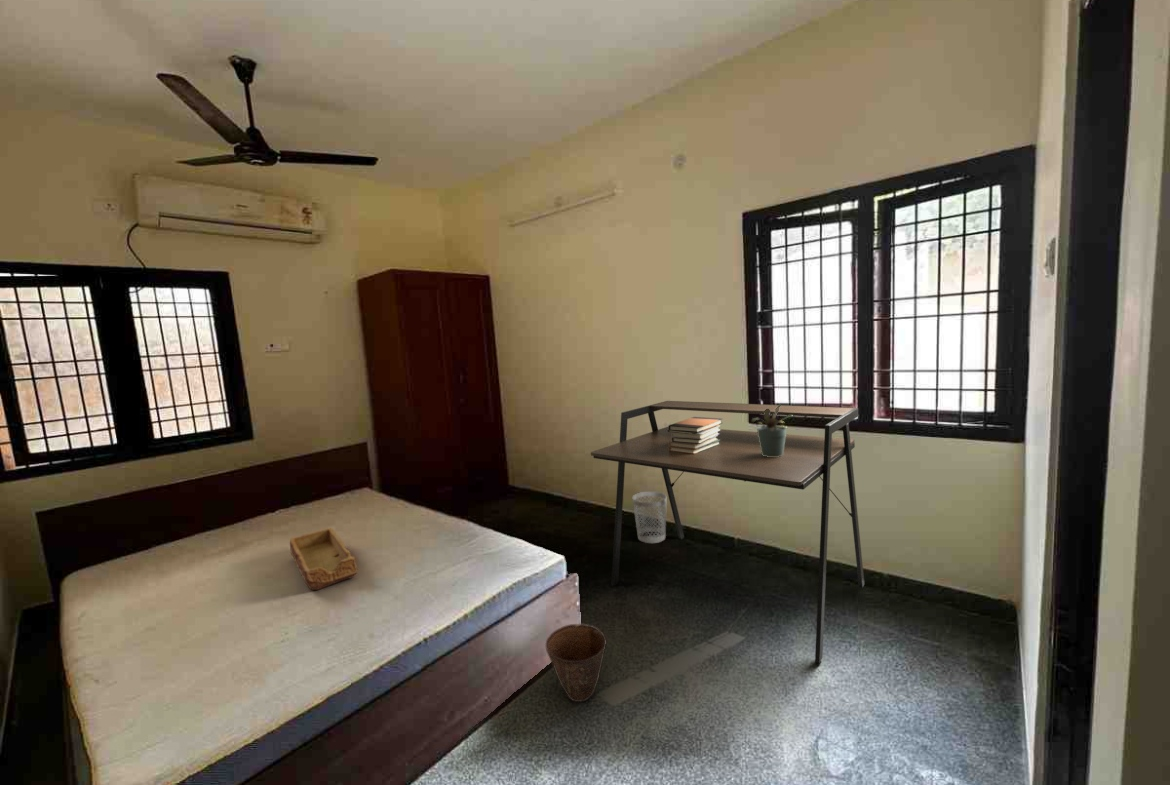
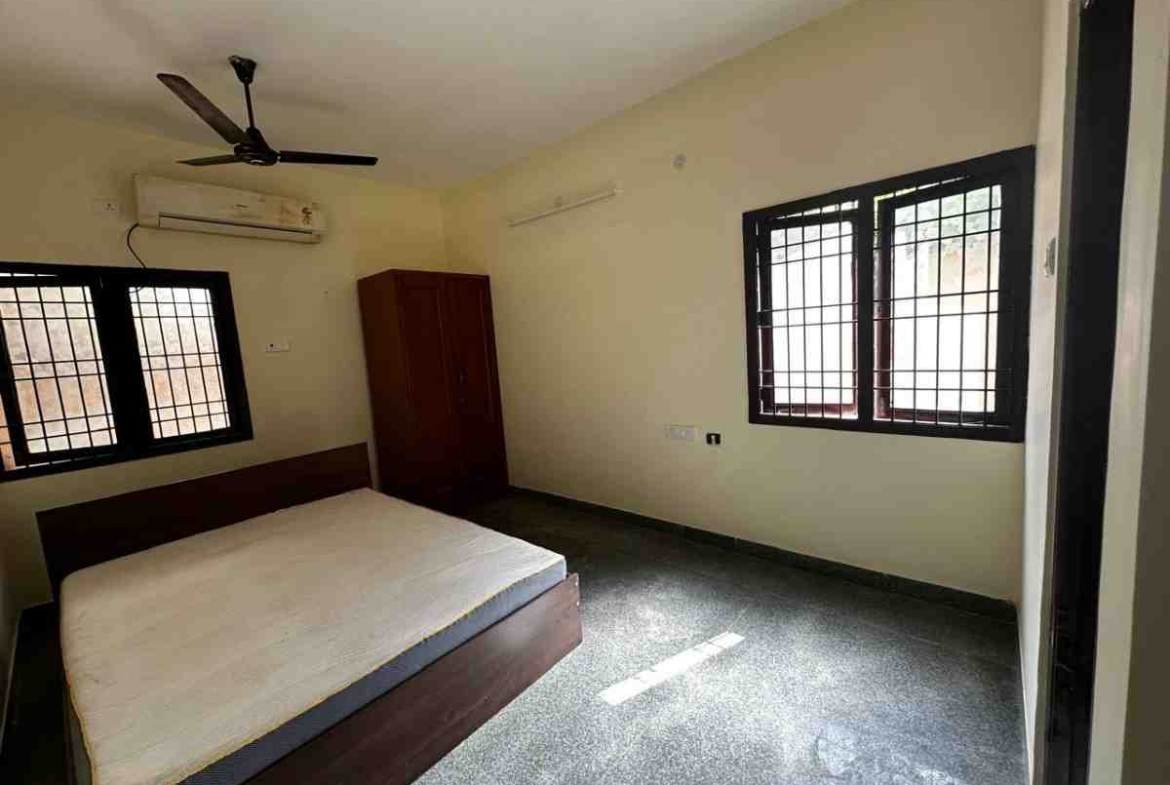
- tray [289,527,358,591]
- wastebasket [631,491,668,544]
- potted plant [750,403,793,457]
- book stack [668,416,723,454]
- desk [590,400,865,664]
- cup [545,623,608,703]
